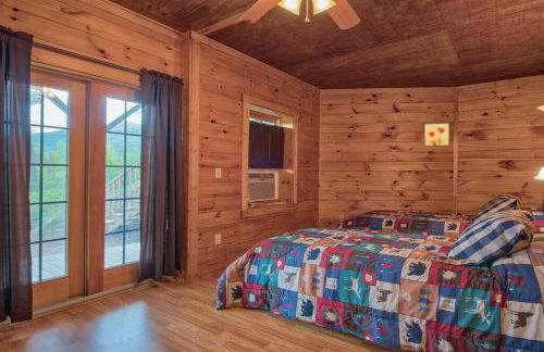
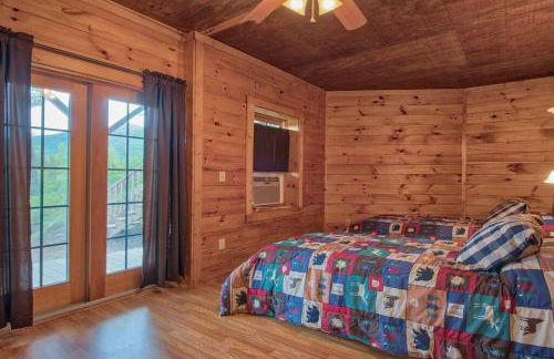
- wall art [423,122,450,148]
